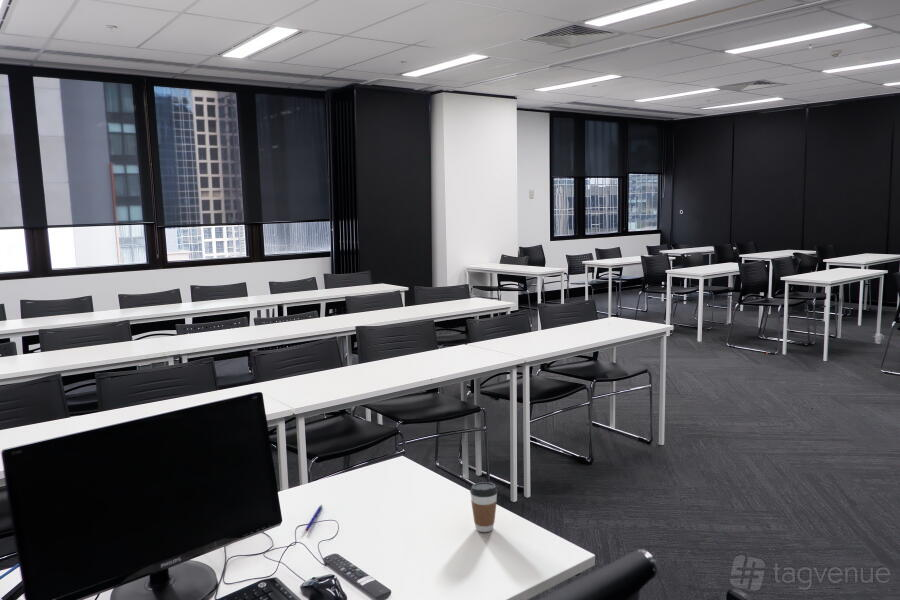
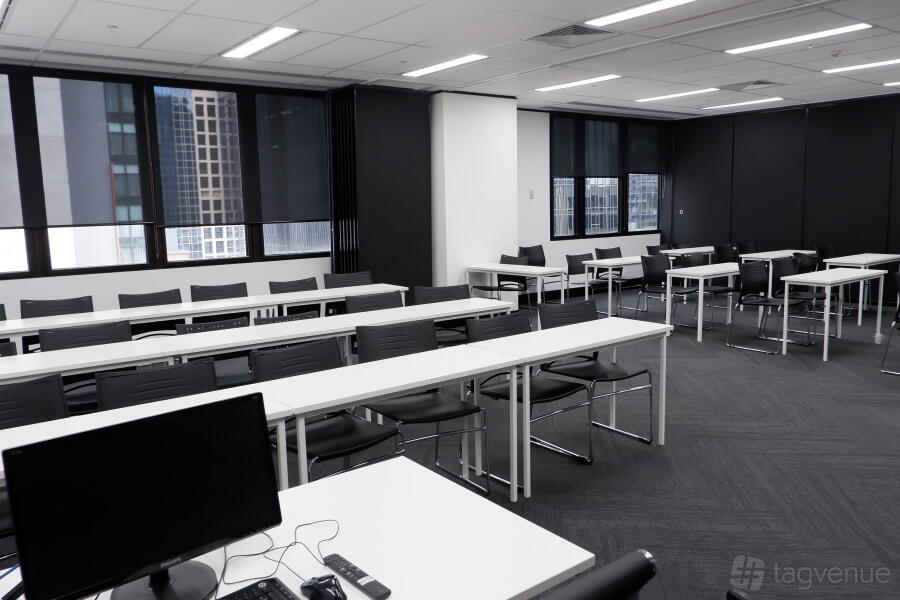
- coffee cup [469,481,499,533]
- pen [304,504,323,532]
